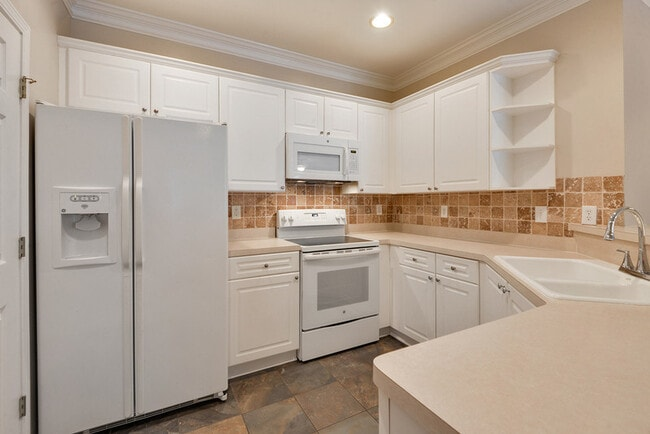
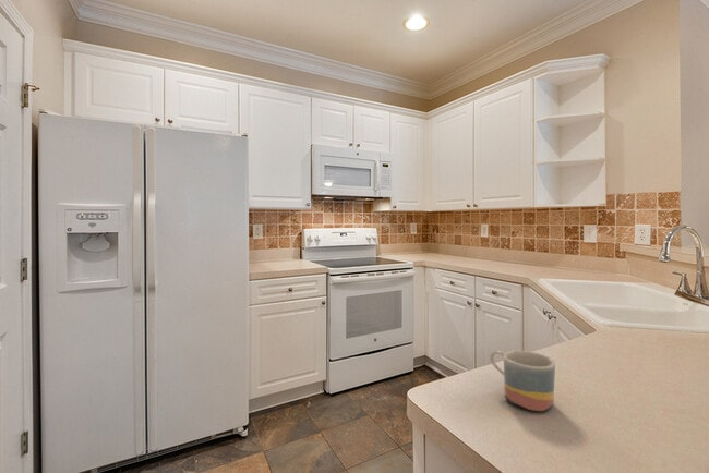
+ mug [489,350,556,412]
